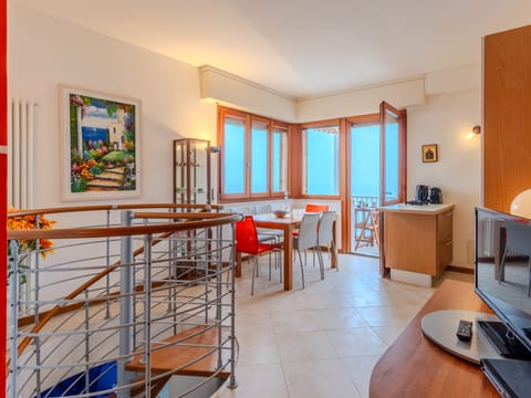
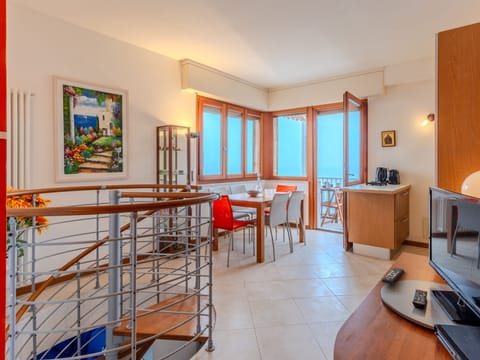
+ remote control [381,267,405,285]
